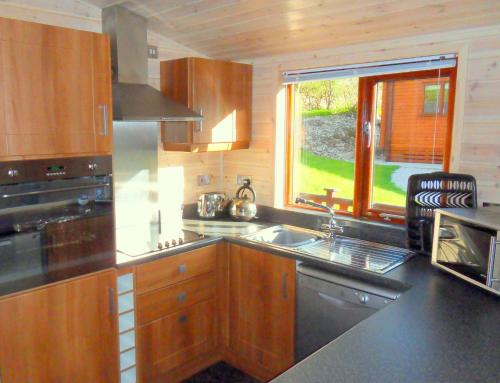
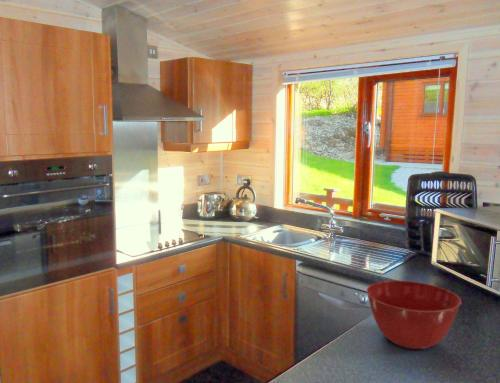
+ mixing bowl [365,280,462,350]
